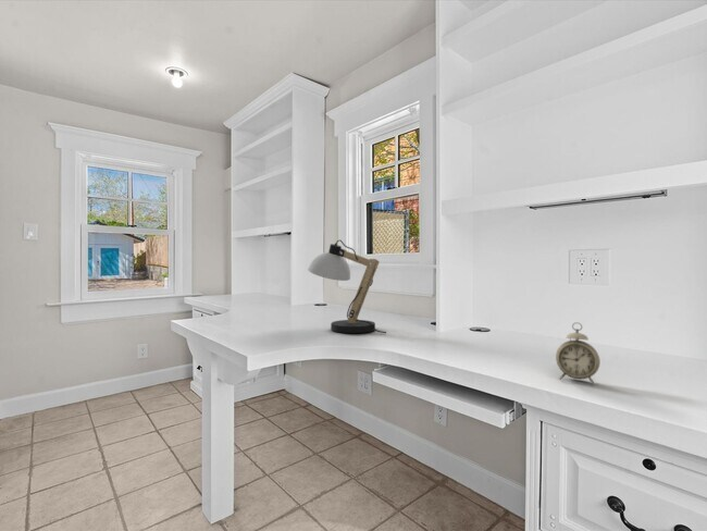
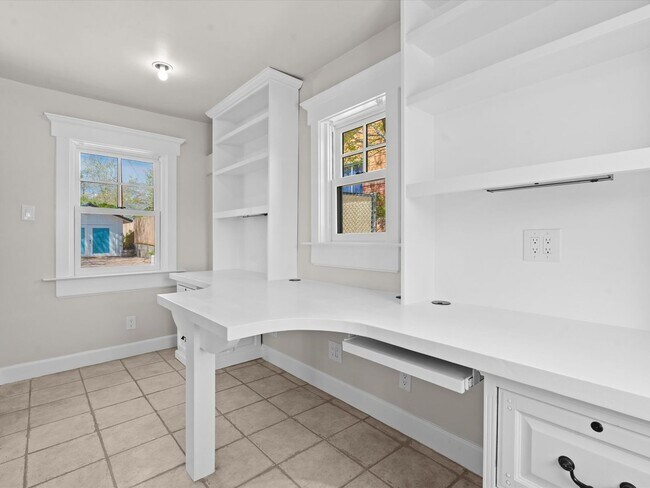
- desk lamp [307,239,387,334]
- alarm clock [555,321,601,385]
